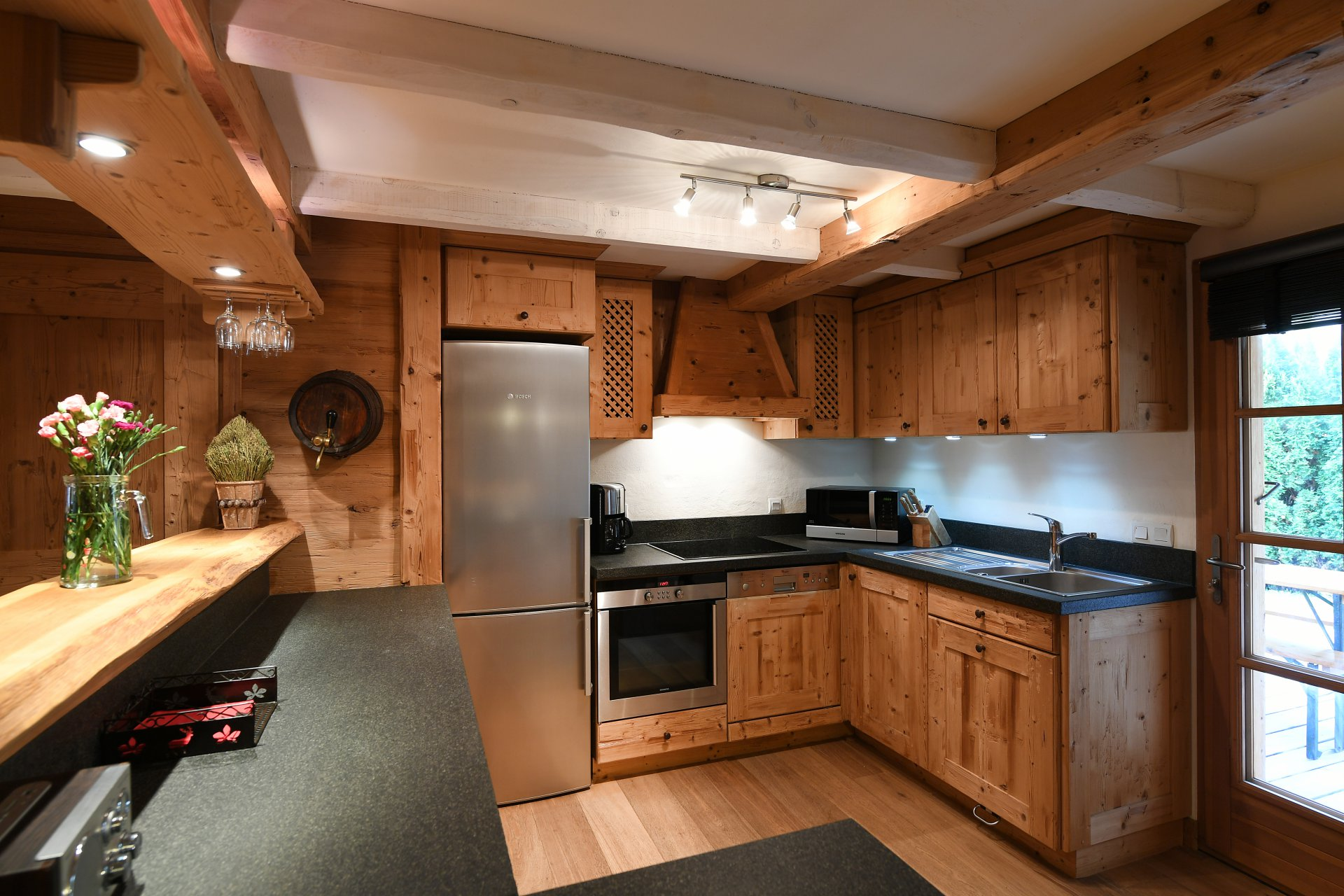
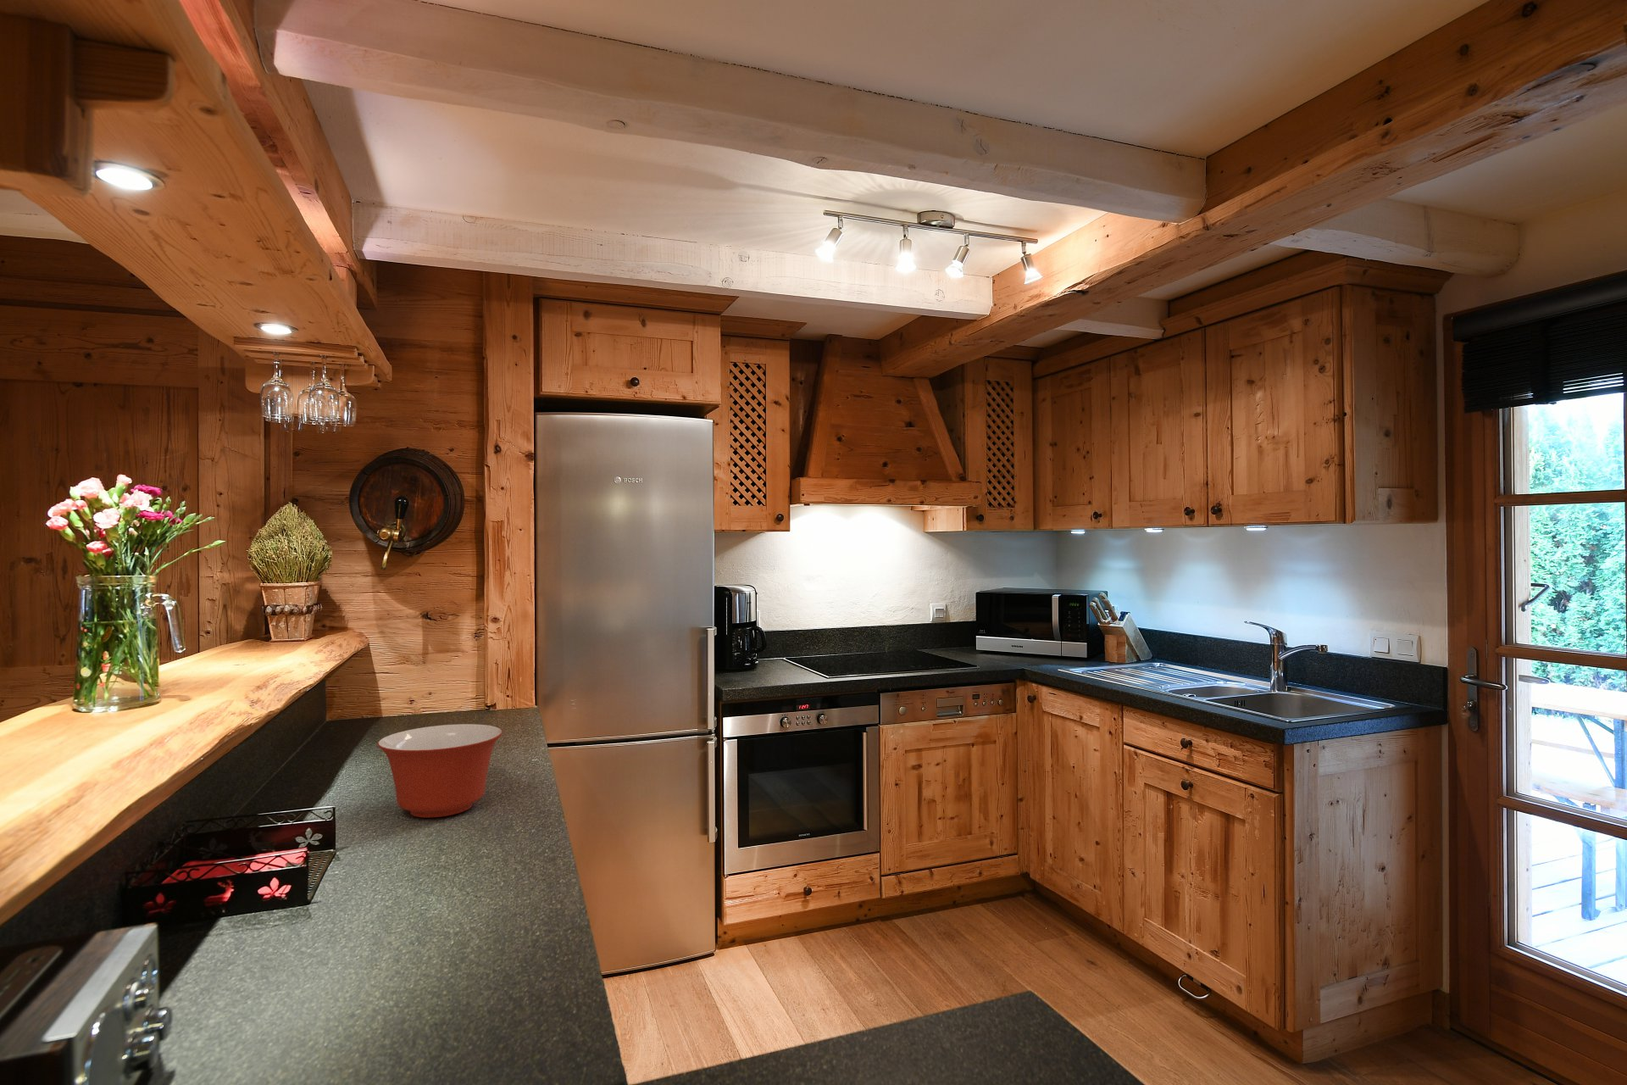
+ mixing bowl [376,723,504,819]
